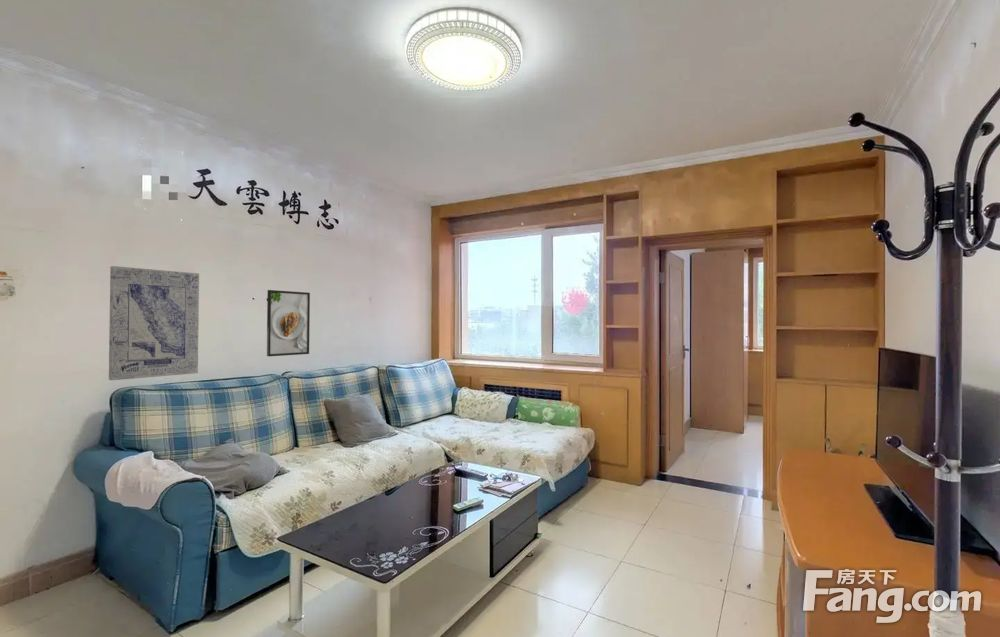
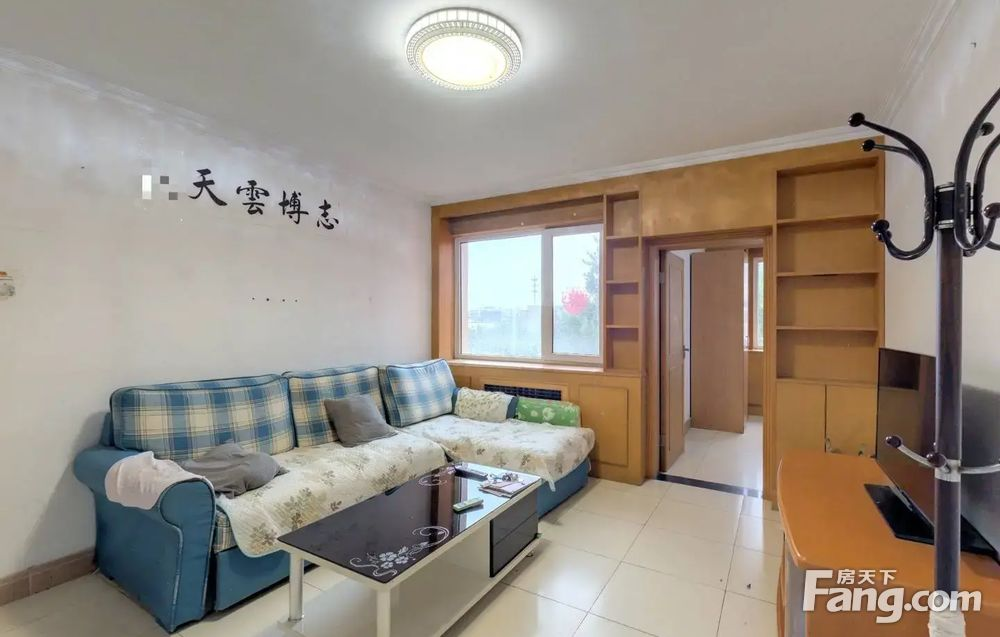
- wall art [108,265,200,381]
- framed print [266,289,311,357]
